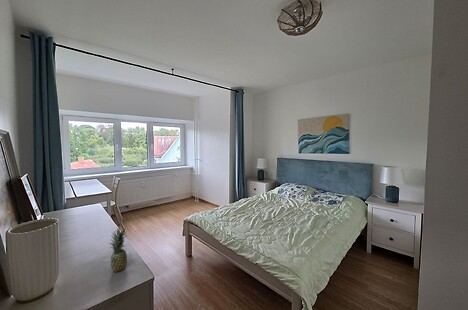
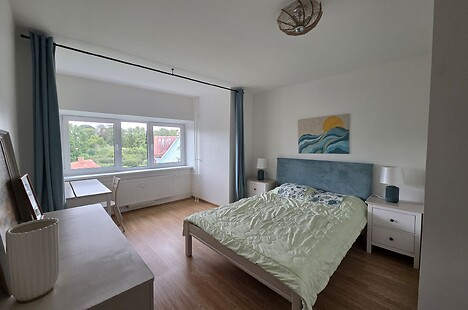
- fruit [108,225,129,273]
